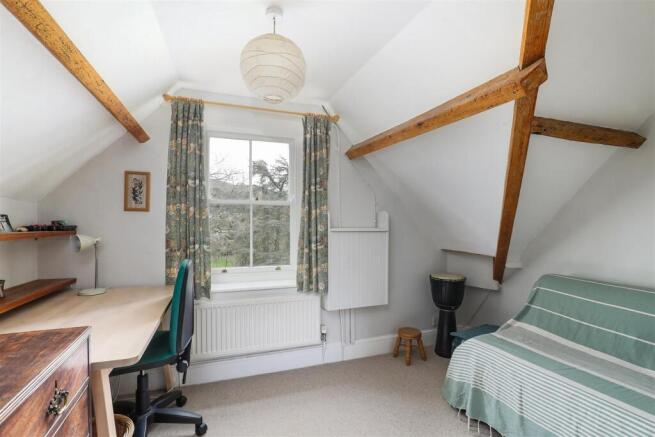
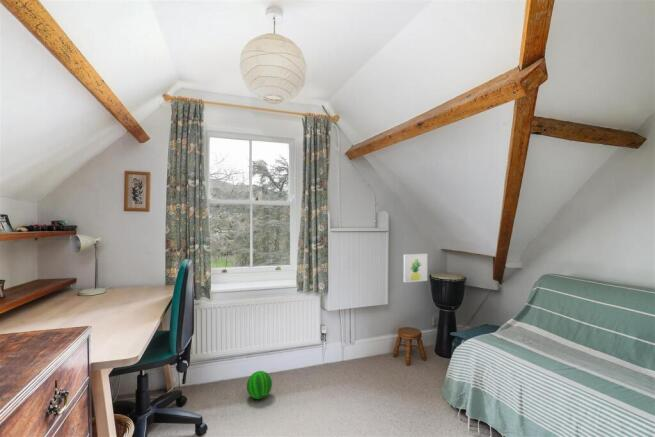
+ wall art [403,253,428,283]
+ ball [246,370,273,400]
